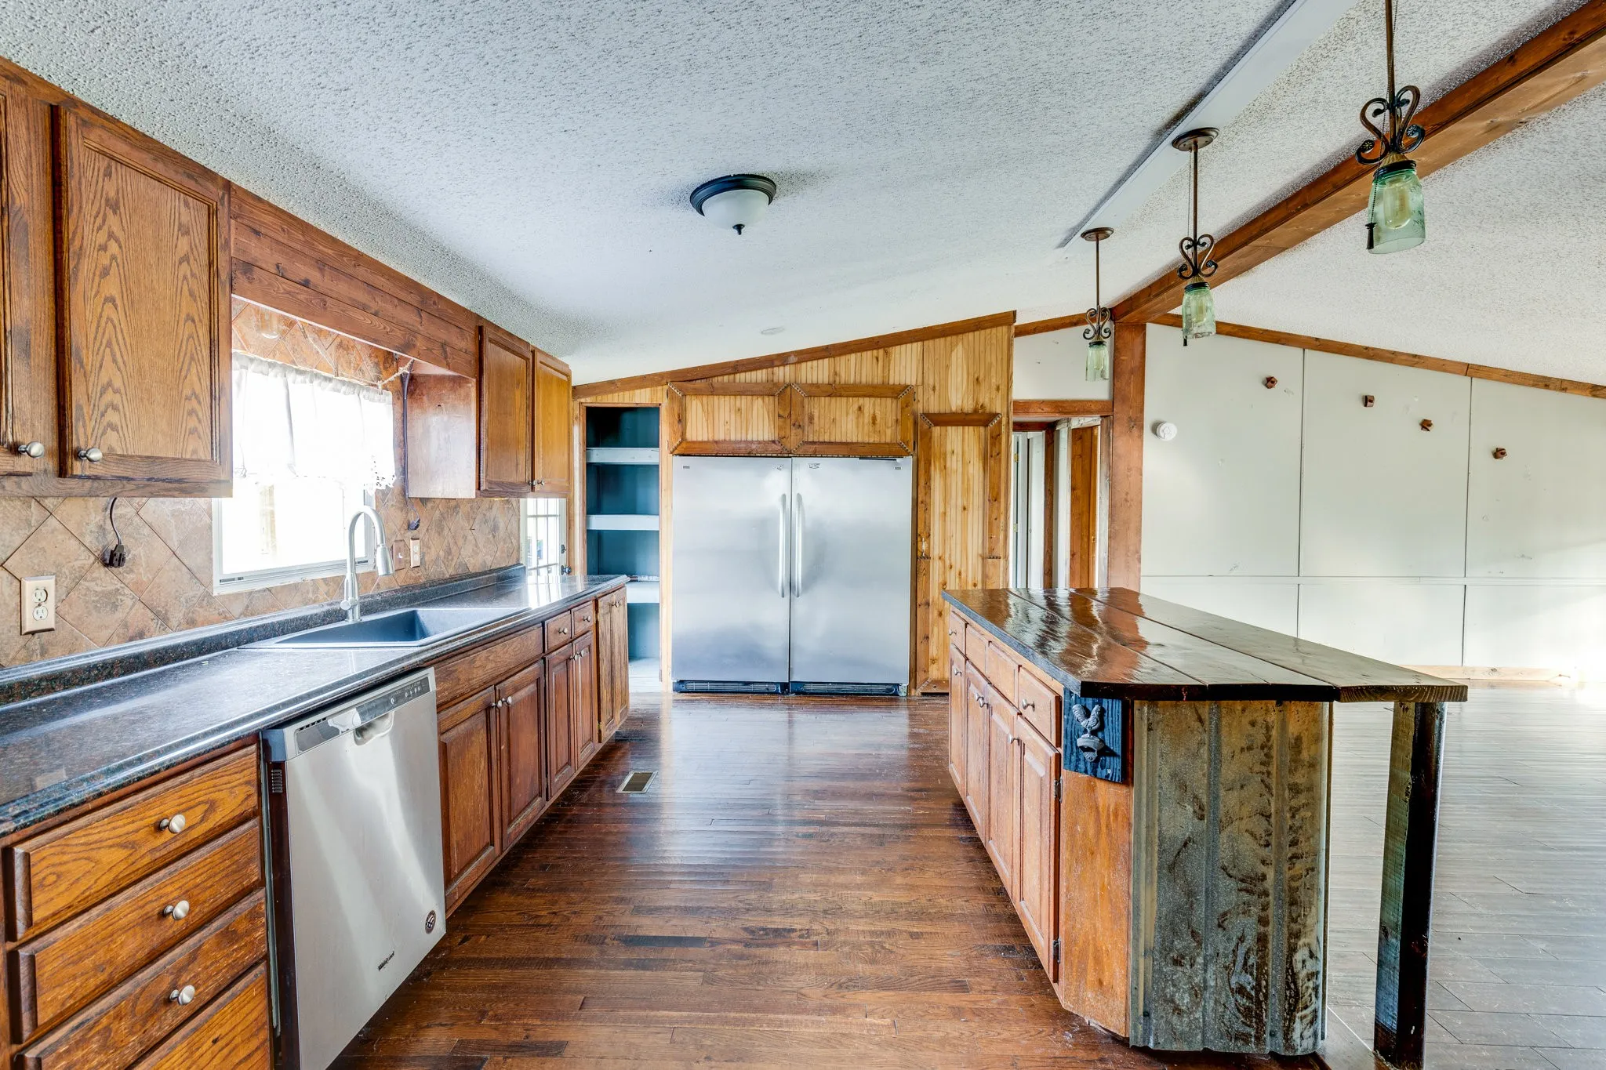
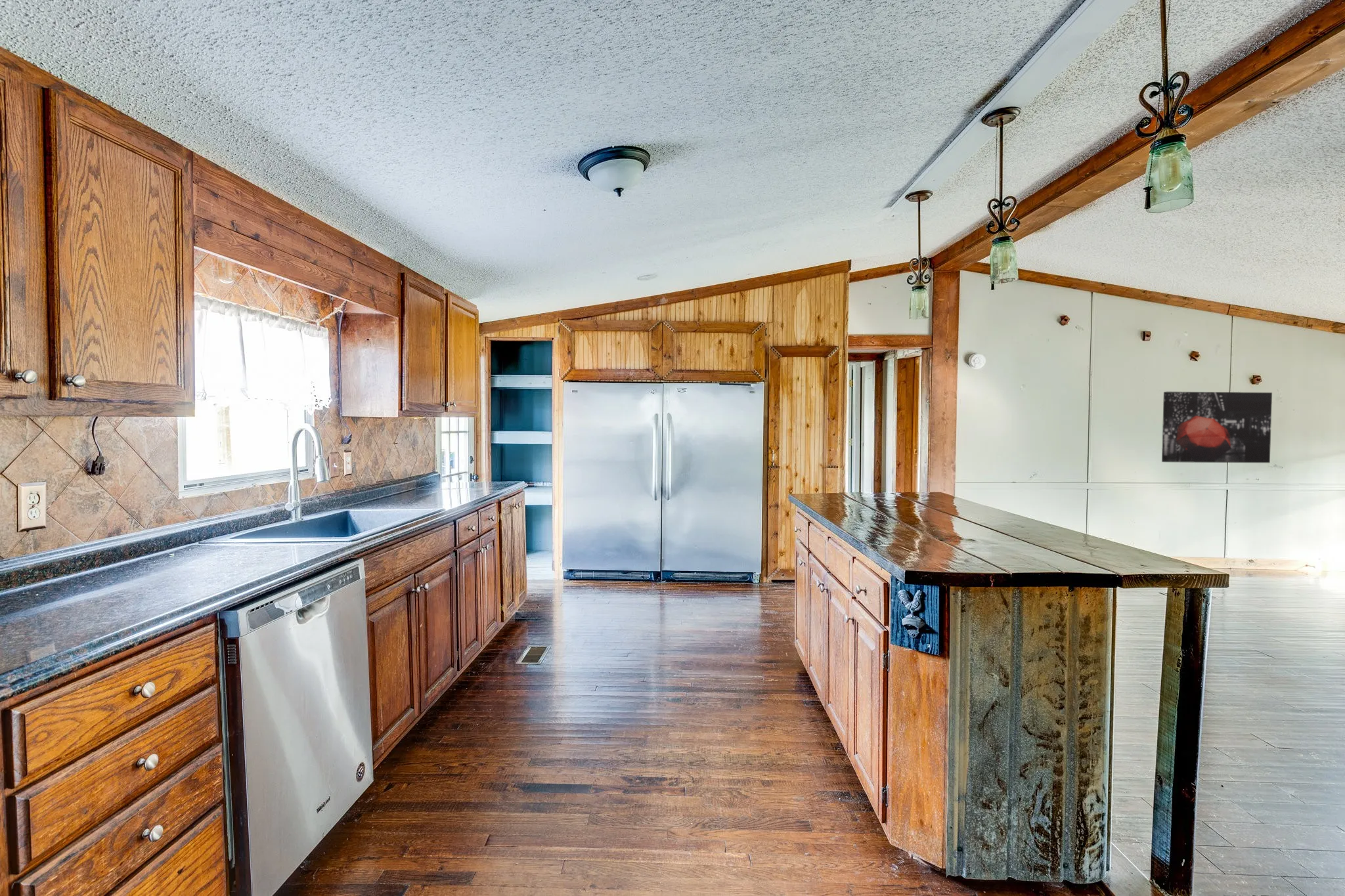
+ wall art [1161,391,1273,463]
